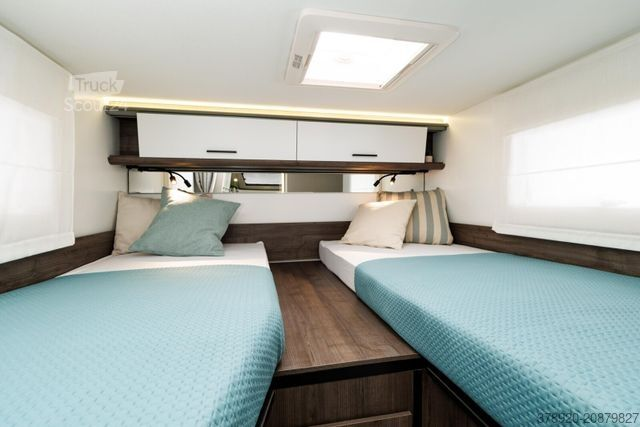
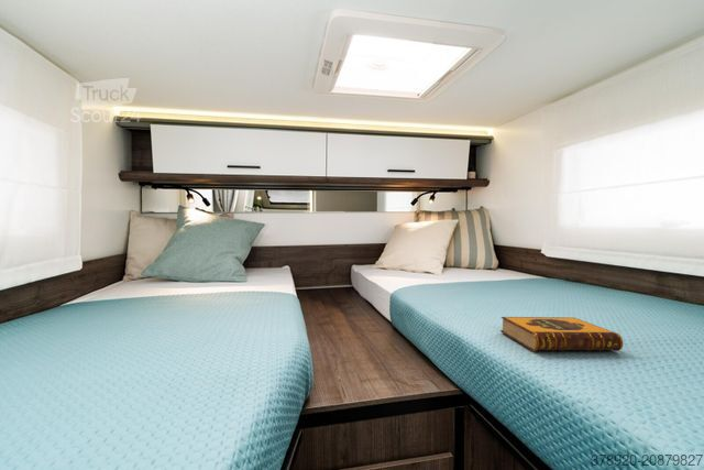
+ hardback book [499,316,625,352]
